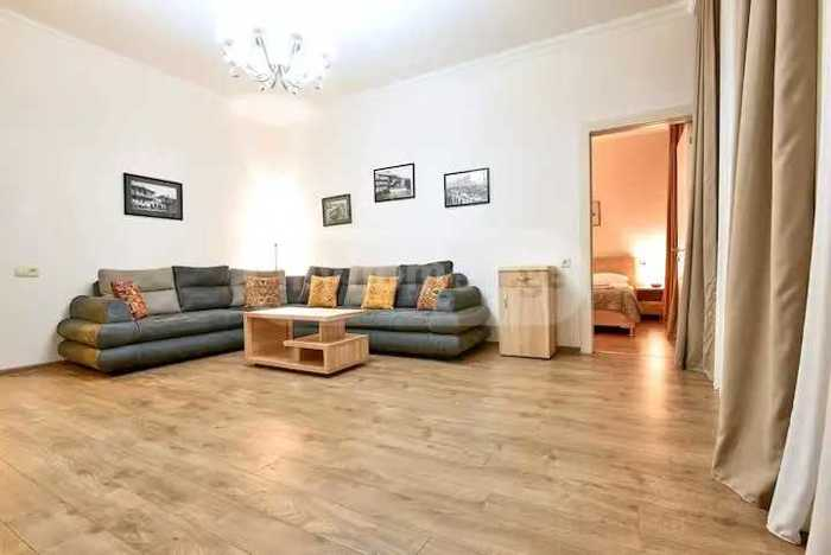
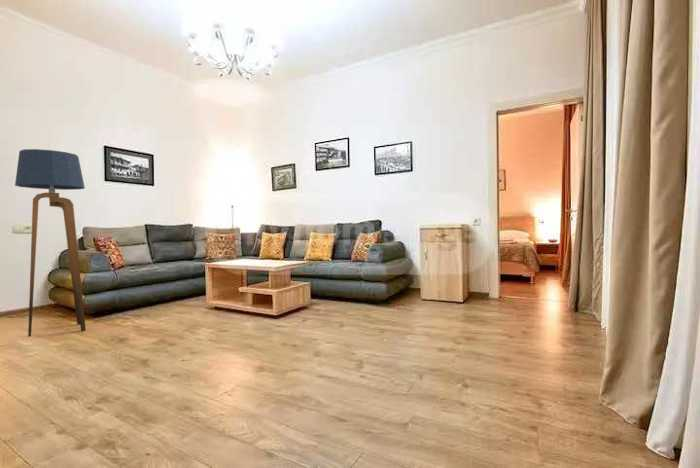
+ floor lamp [14,148,87,338]
